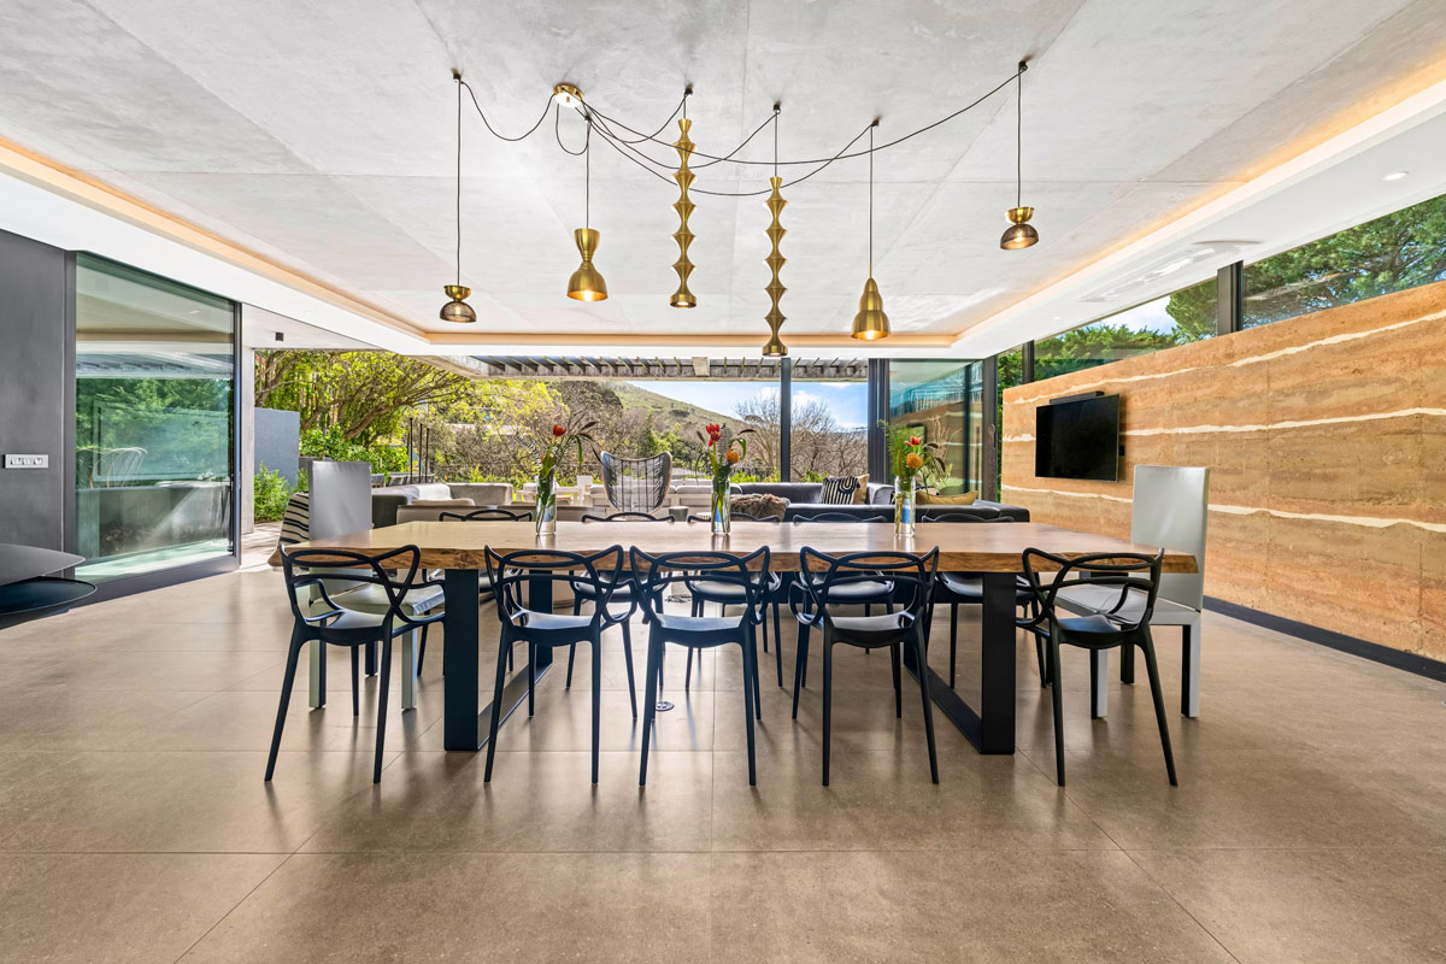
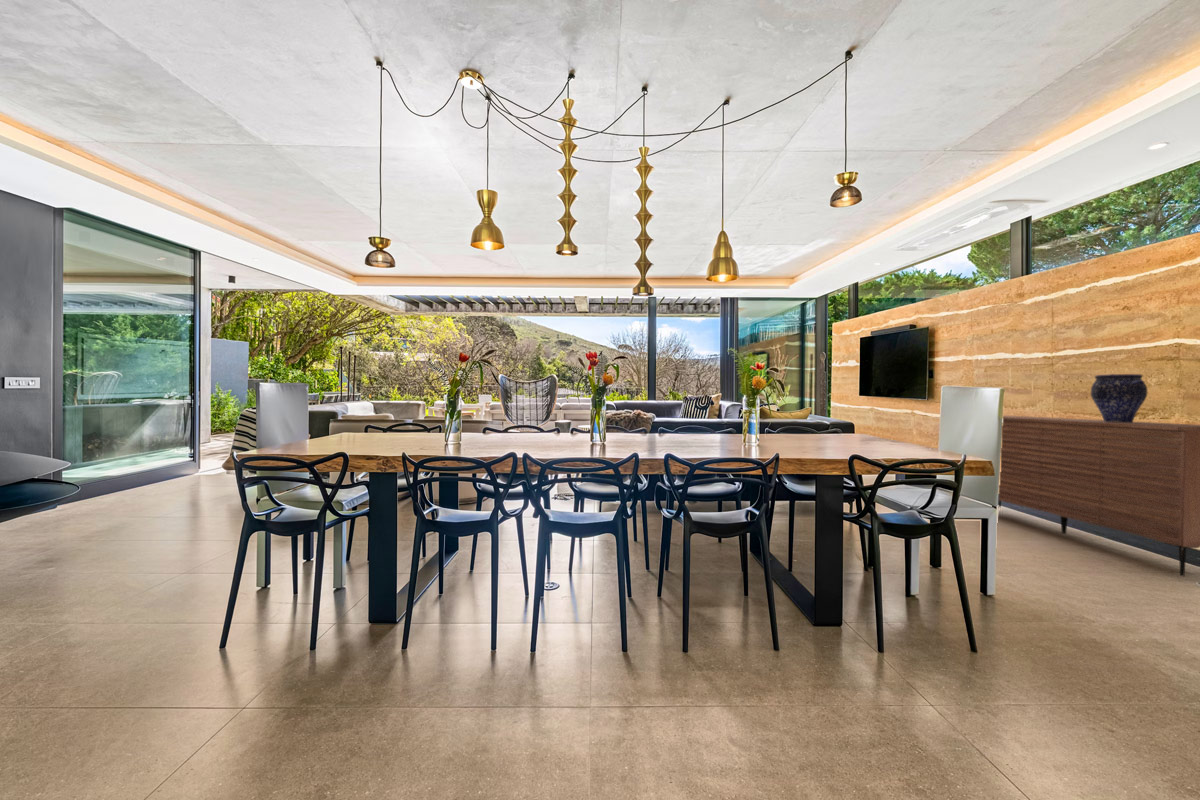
+ vase [1090,373,1149,423]
+ sideboard [998,414,1200,578]
